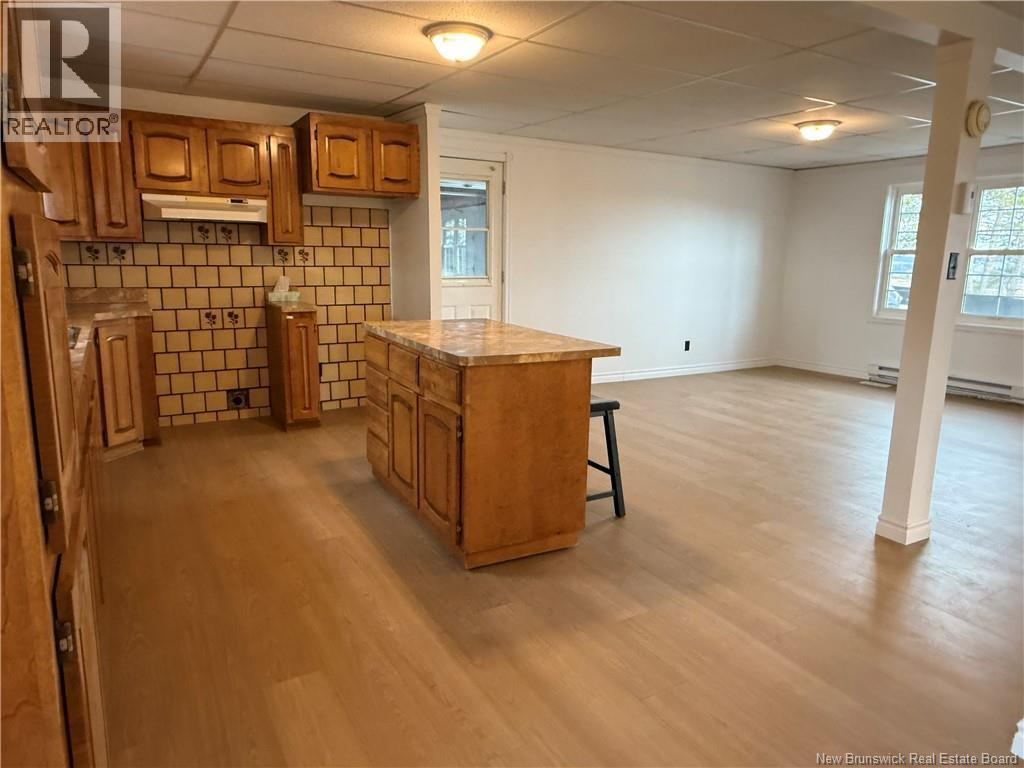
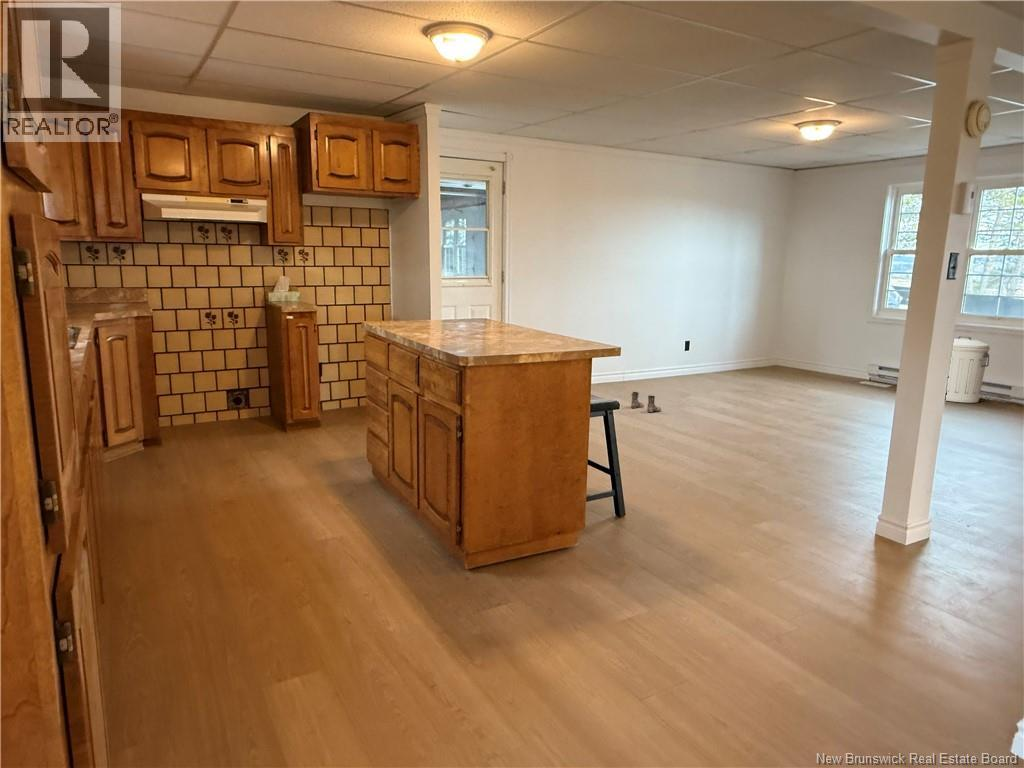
+ trash can [945,335,991,404]
+ boots [630,391,662,413]
